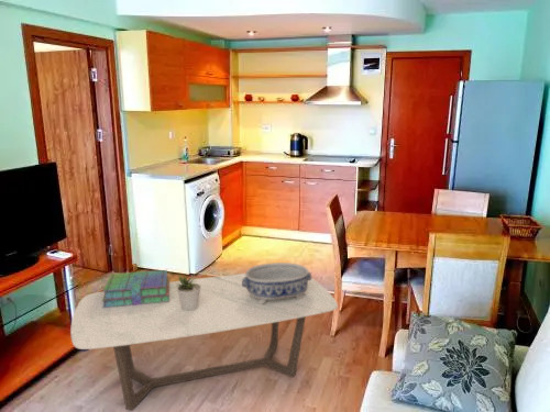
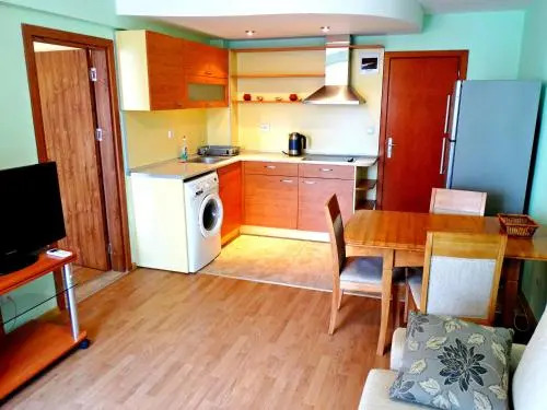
- coffee table [69,272,339,411]
- stack of books [102,269,170,308]
- potted plant [177,272,201,311]
- decorative bowl [242,261,312,304]
